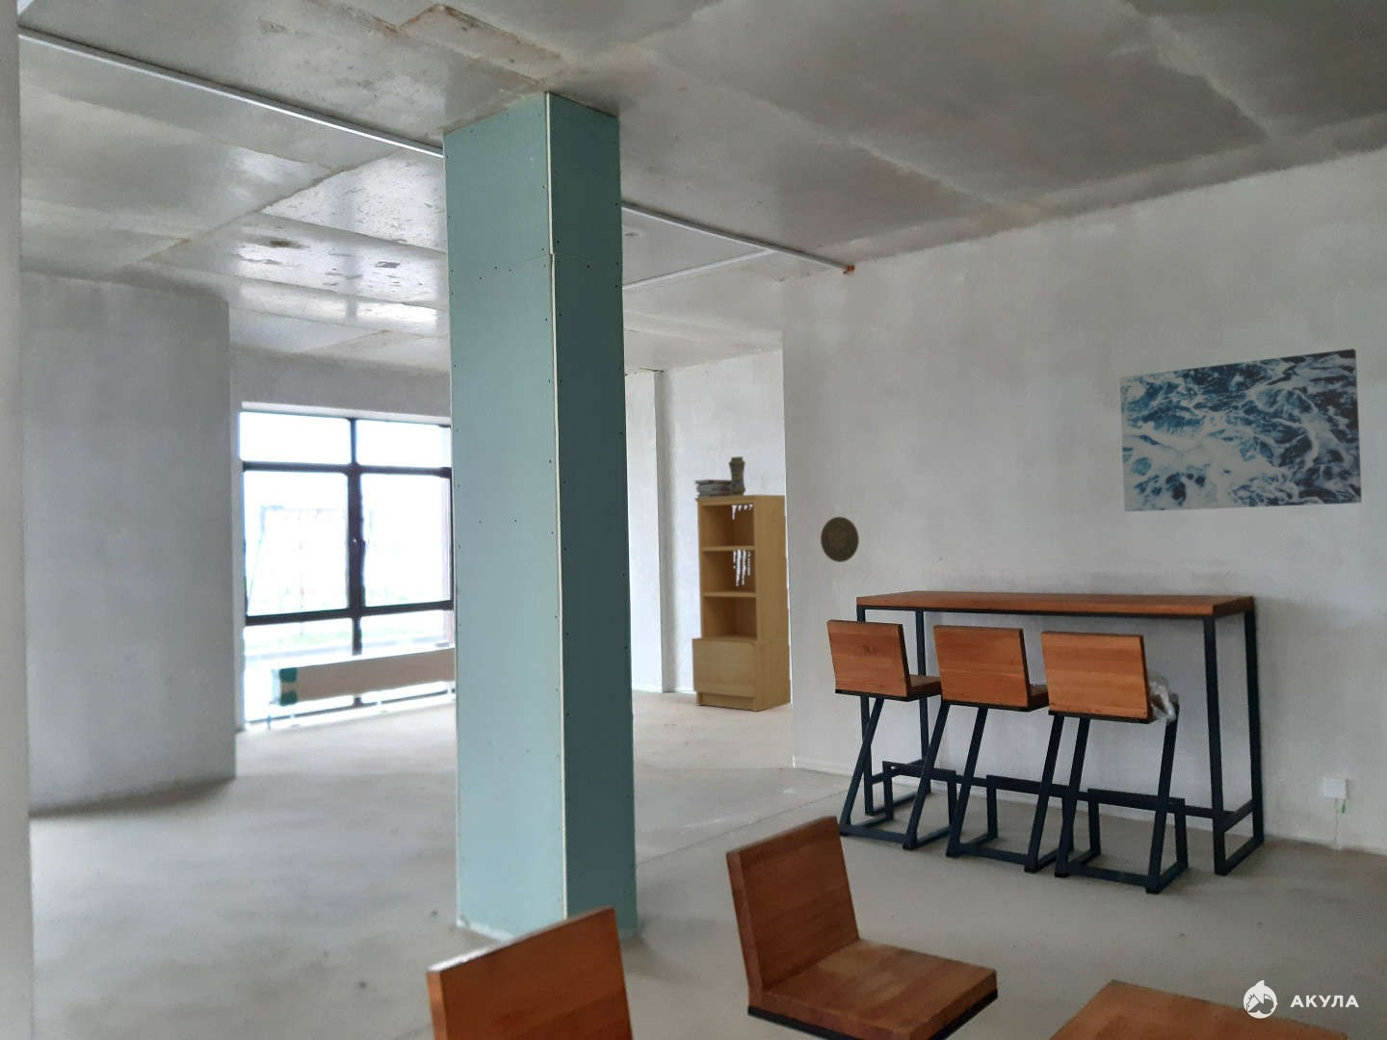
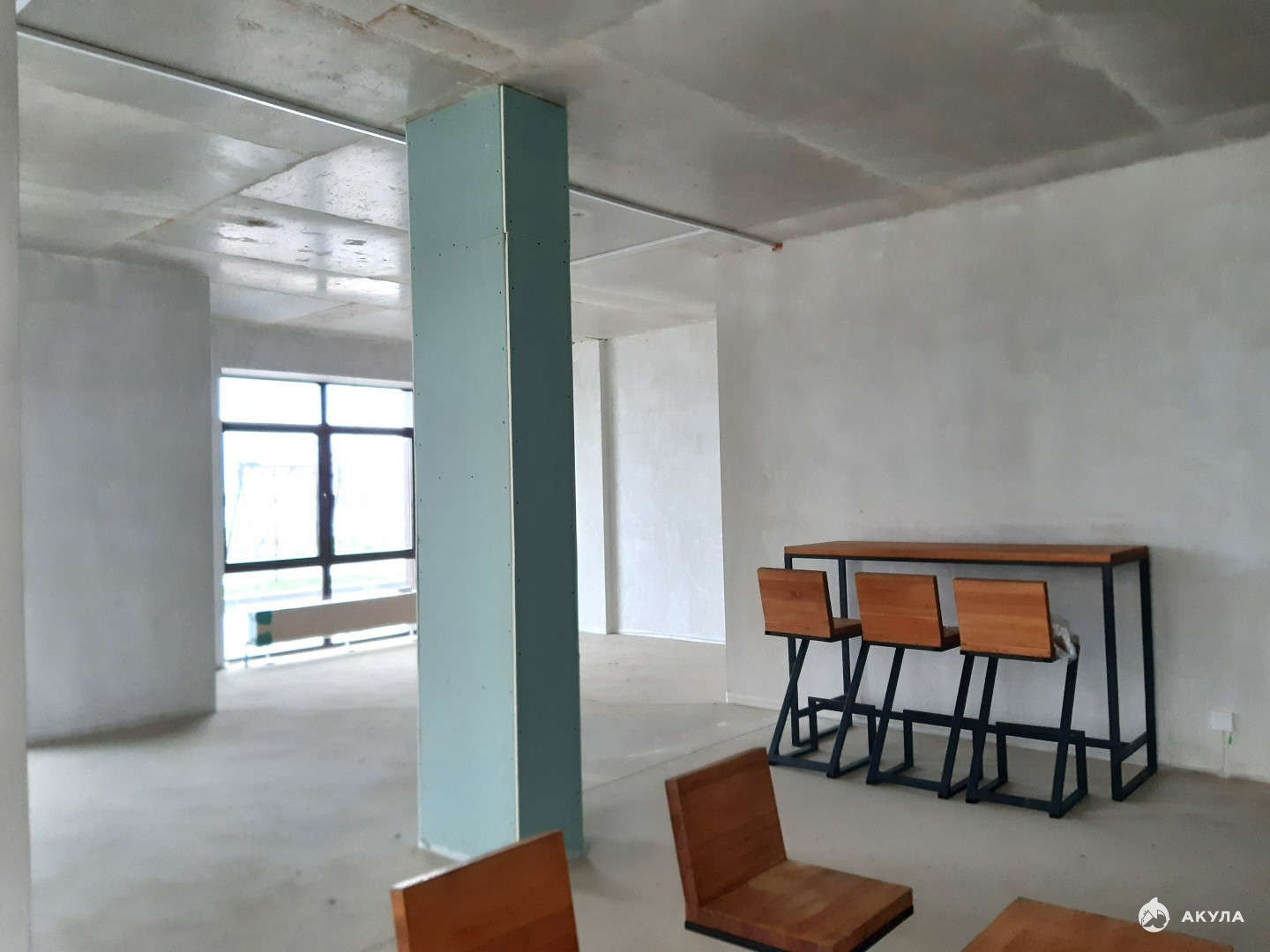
- book stack [692,478,733,498]
- decorative plate [820,516,861,564]
- bookcase [690,494,792,712]
- vase [727,456,747,496]
- wall art [1119,347,1363,512]
